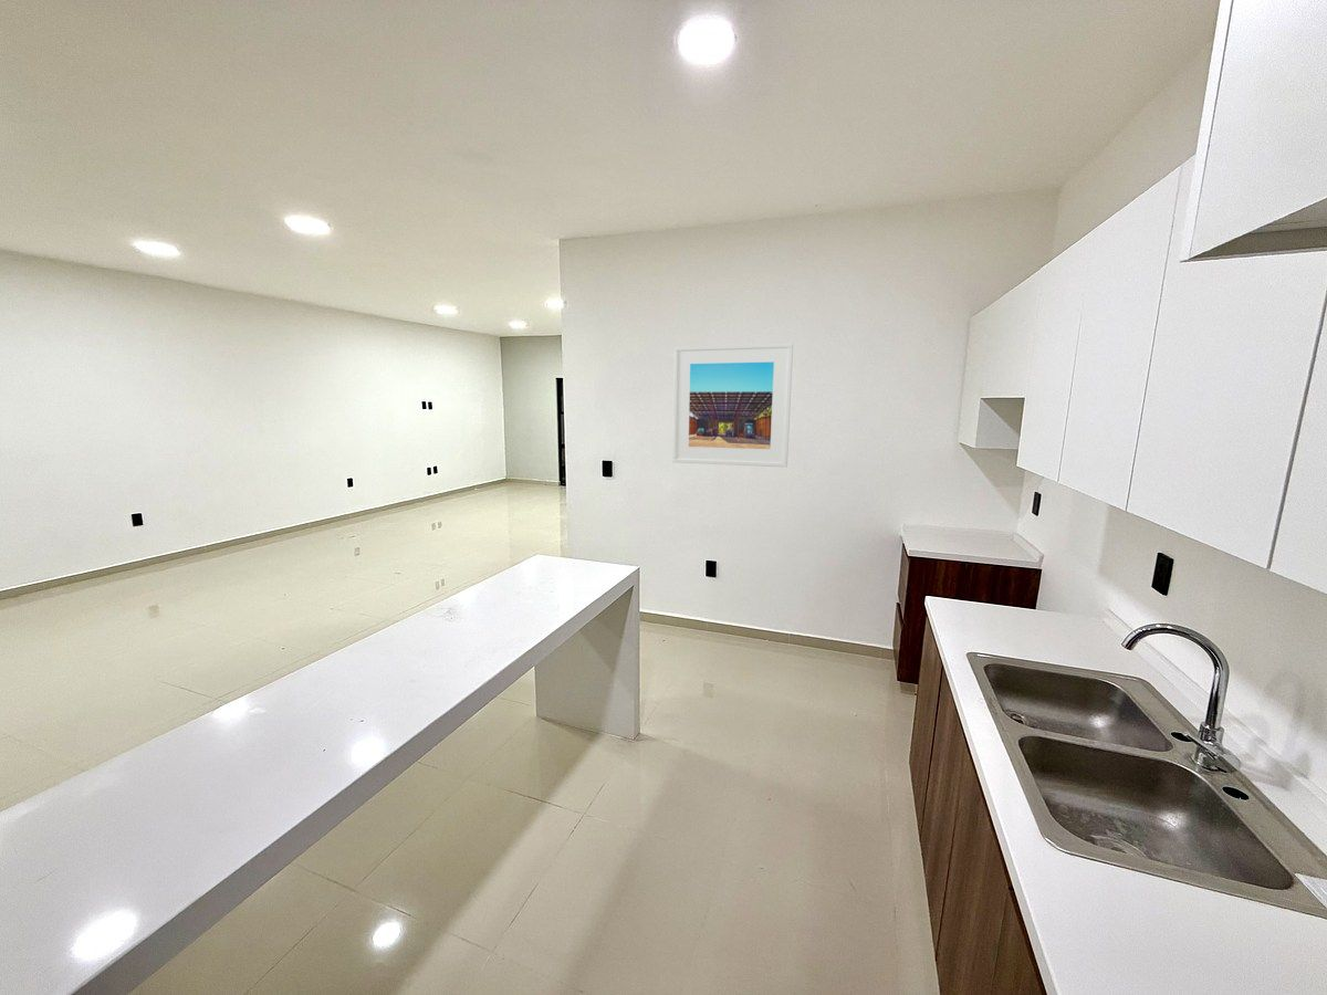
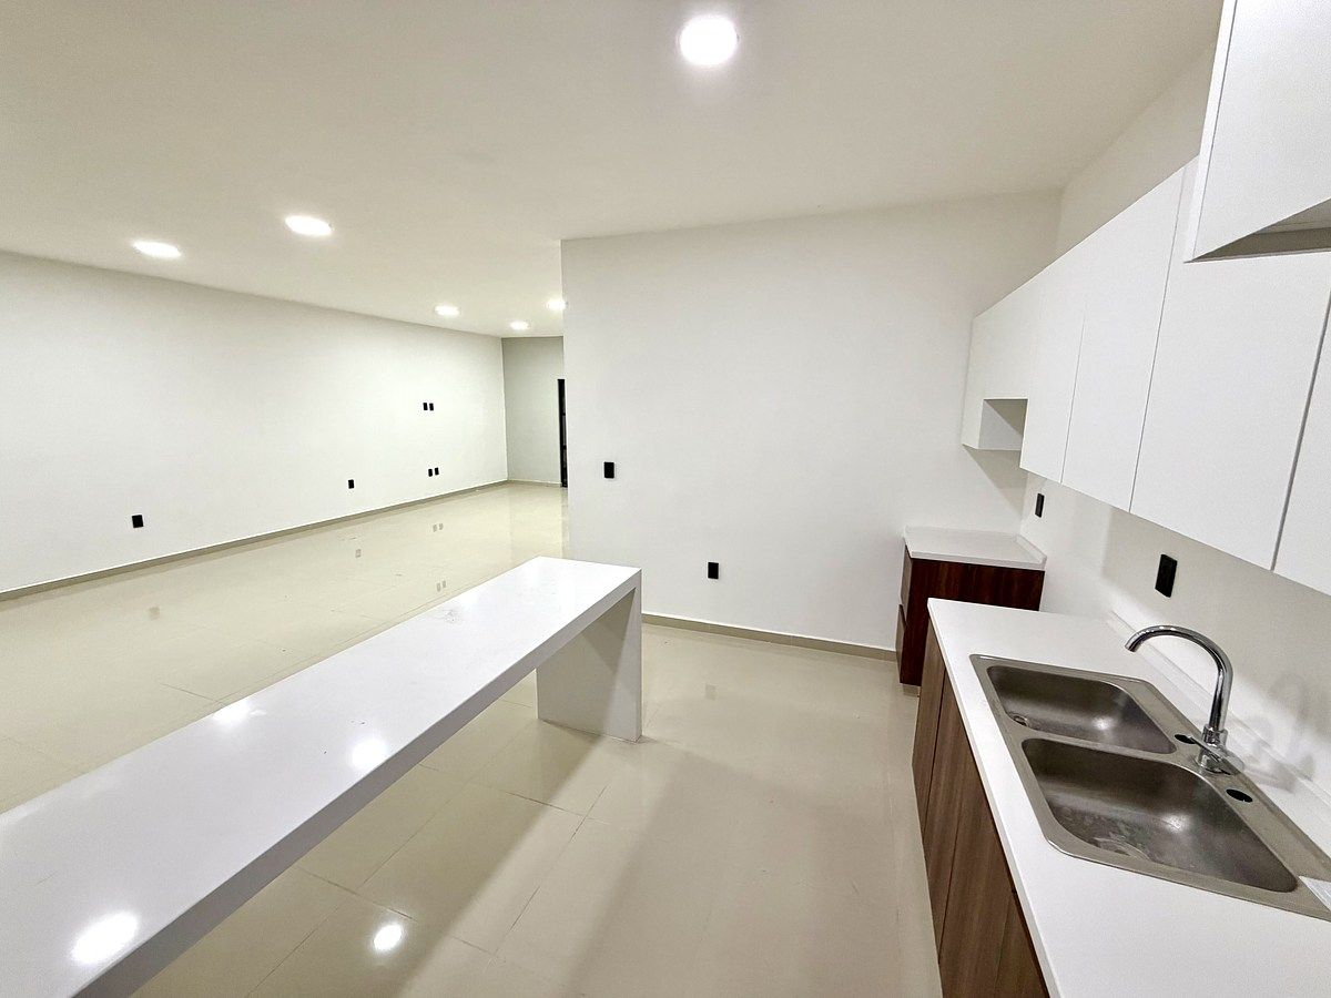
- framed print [671,342,794,469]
